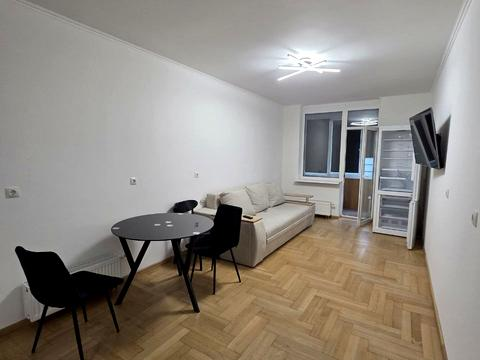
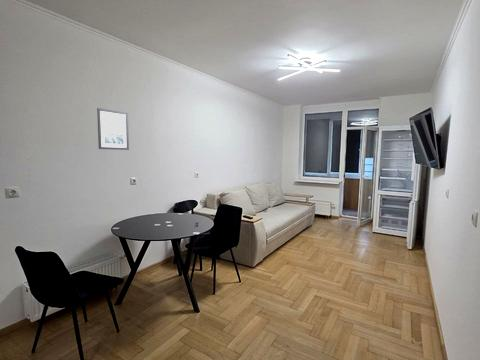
+ wall art [96,107,130,151]
